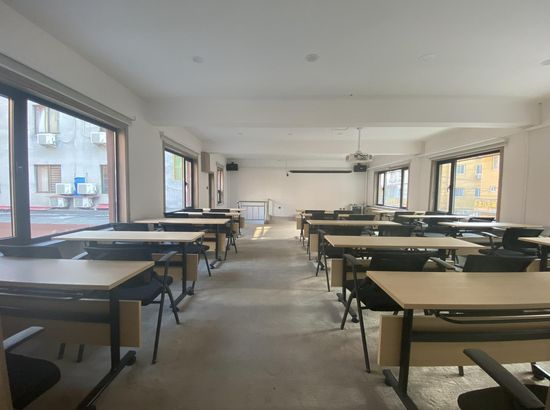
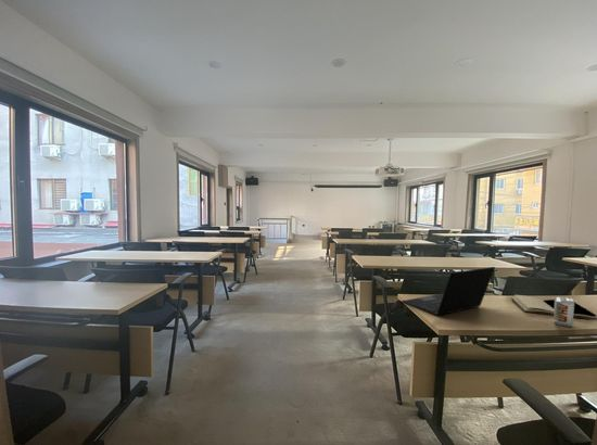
+ book [510,294,597,321]
+ beverage can [552,296,575,328]
+ laptop [399,266,496,317]
